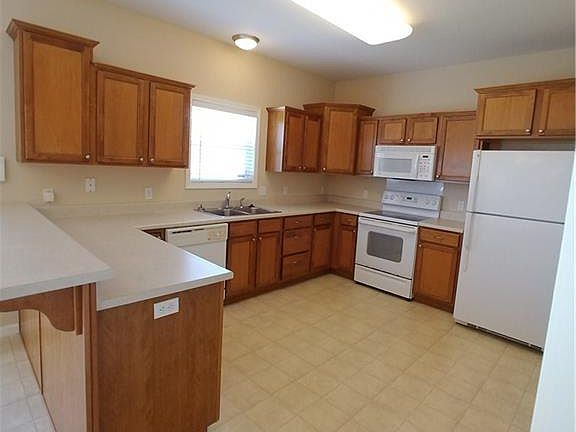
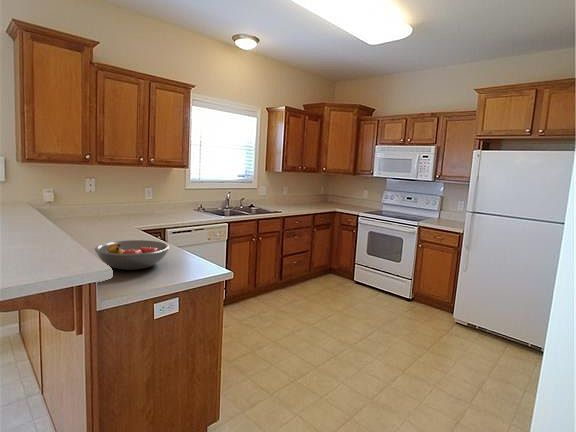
+ fruit bowl [94,239,171,271]
